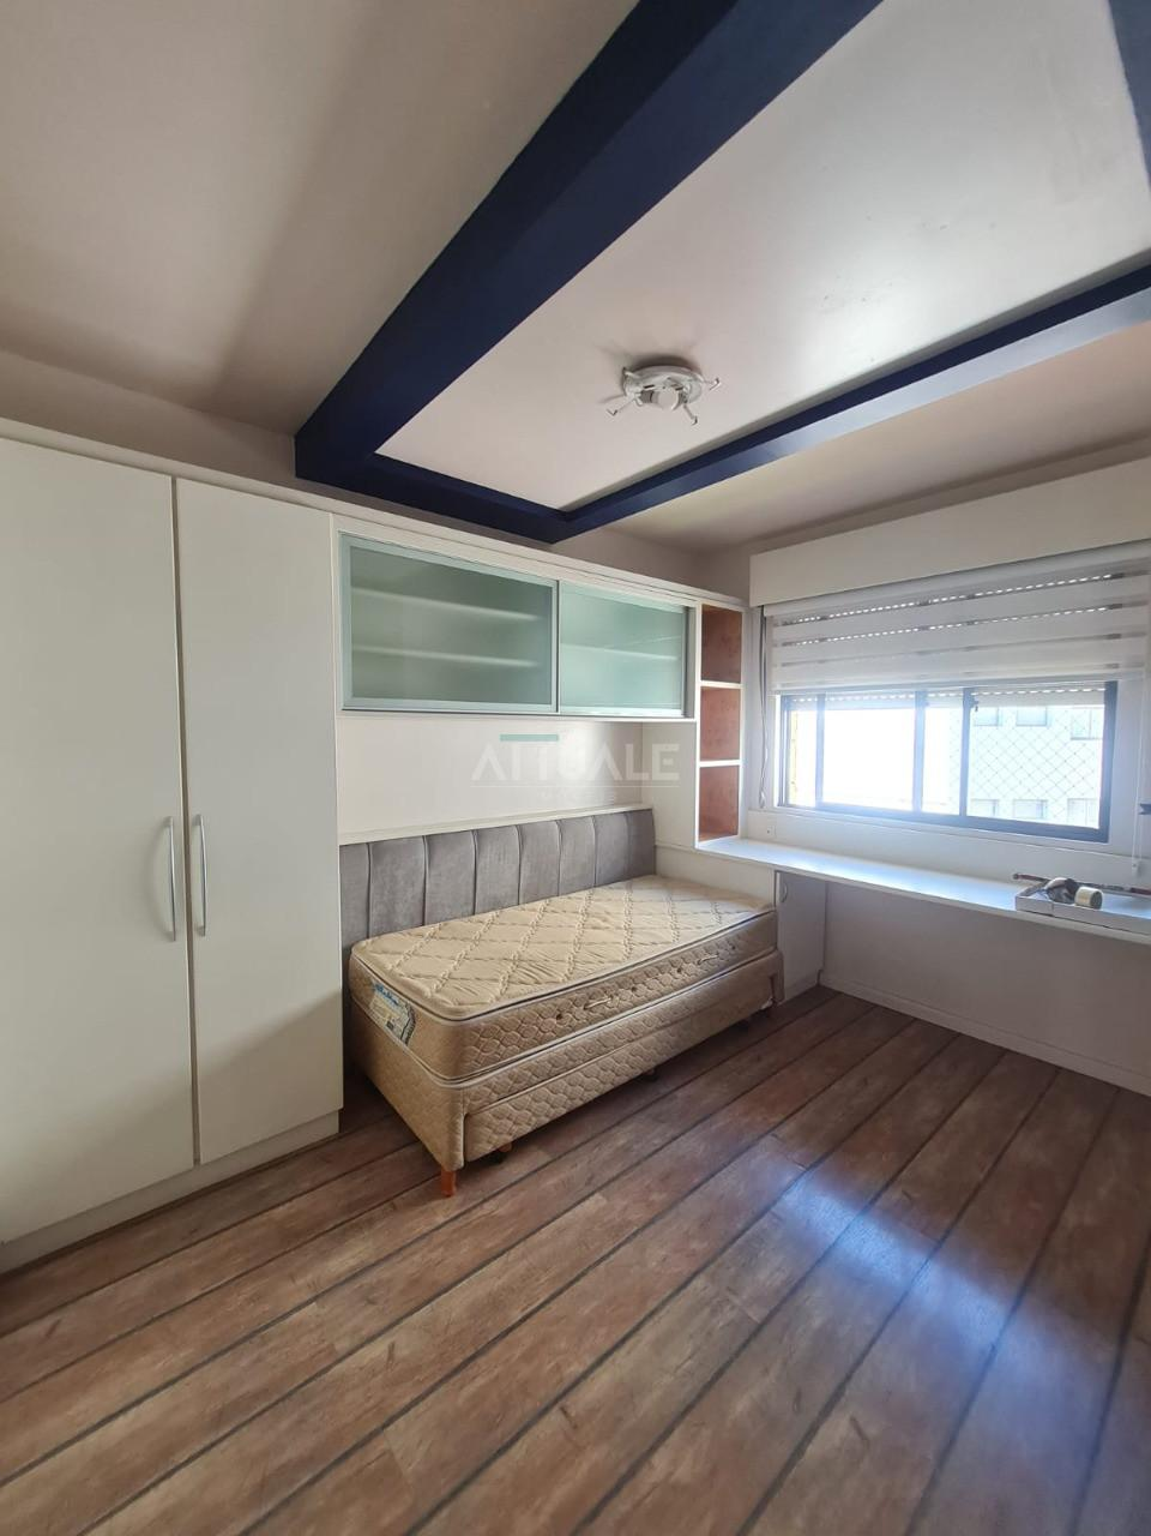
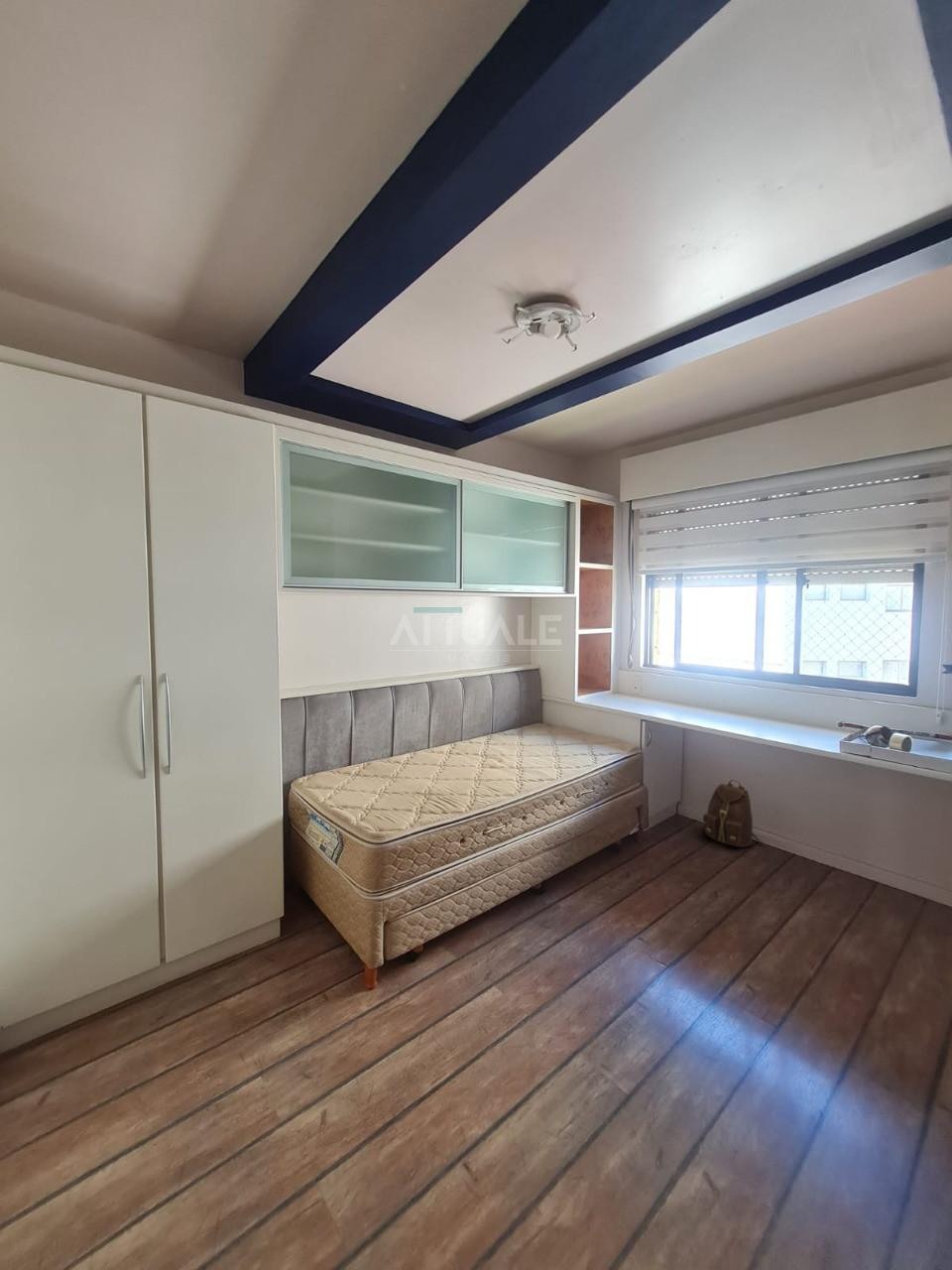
+ backpack [702,779,766,848]
